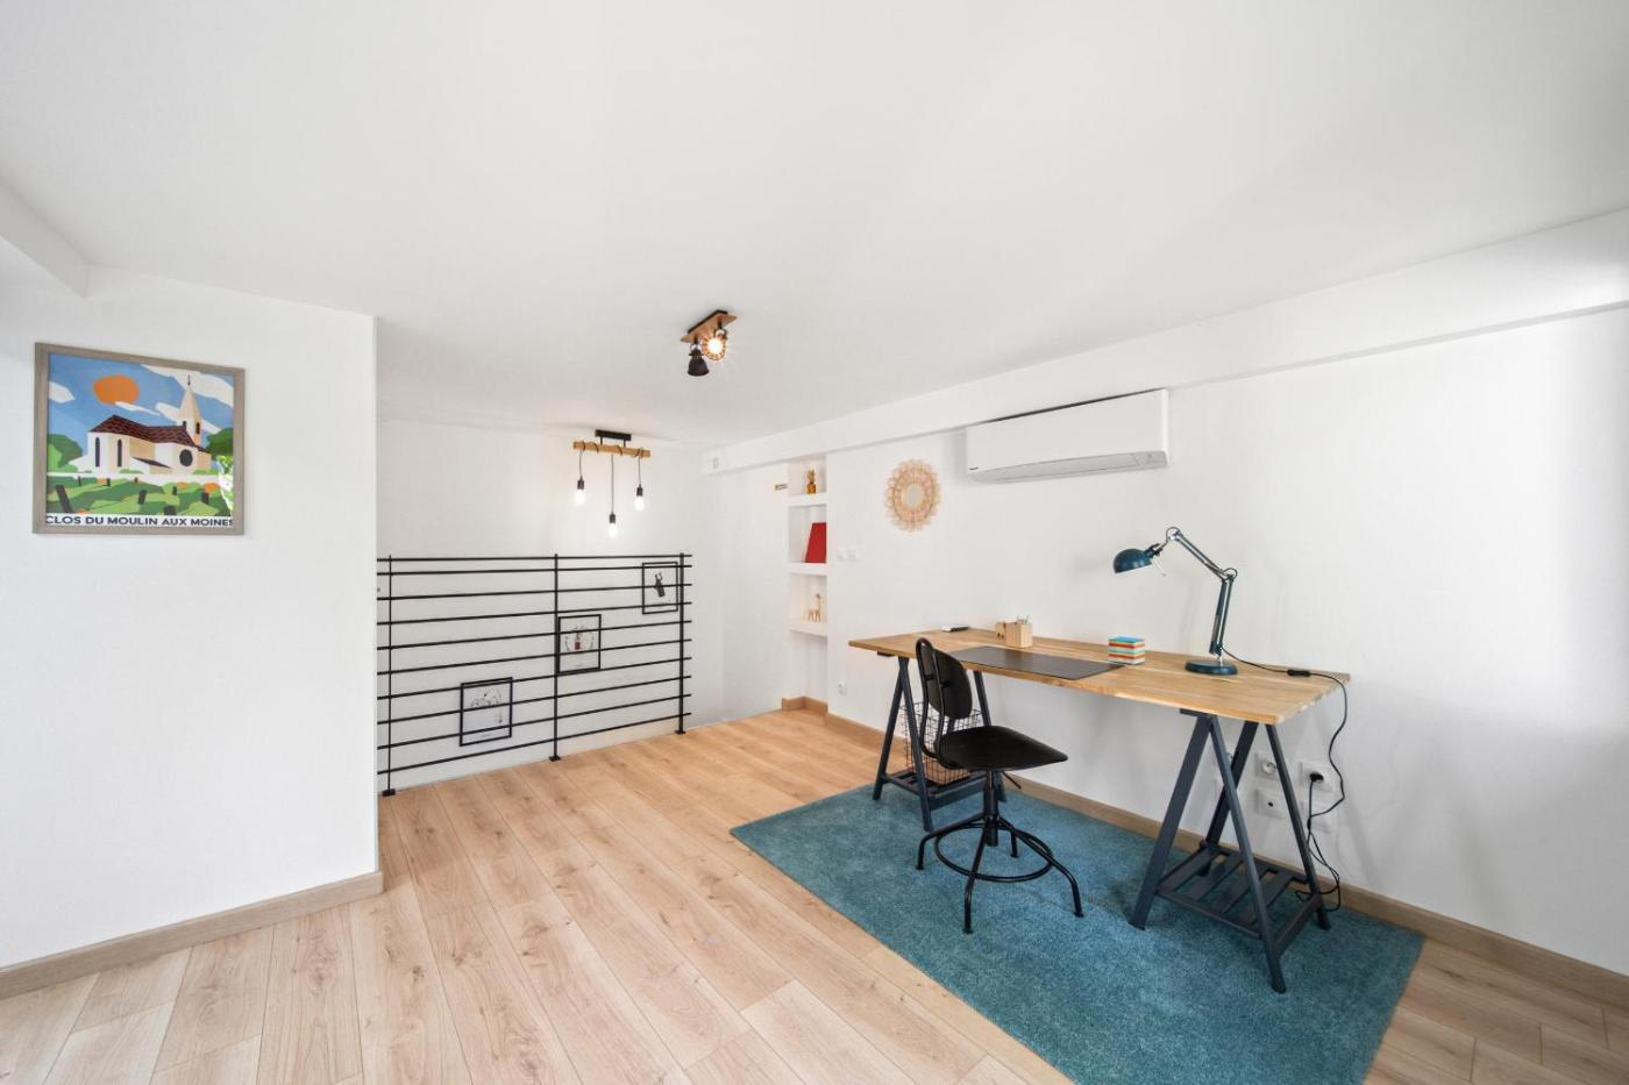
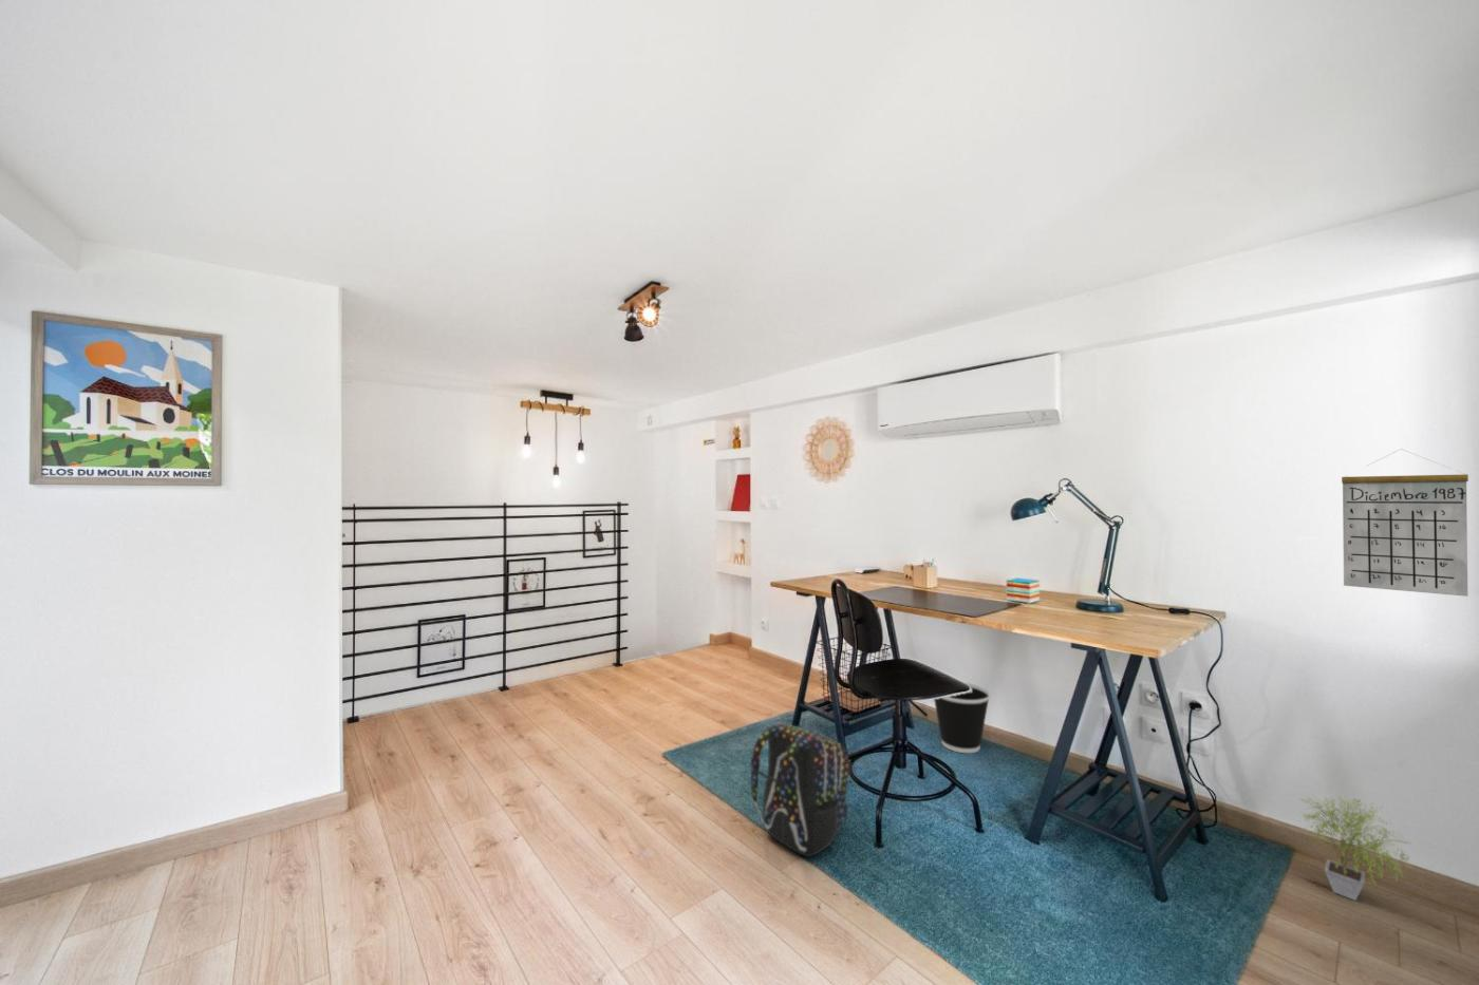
+ backpack [750,722,852,859]
+ wastebasket [932,680,992,754]
+ calendar [1340,447,1469,598]
+ potted plant [1300,793,1412,901]
